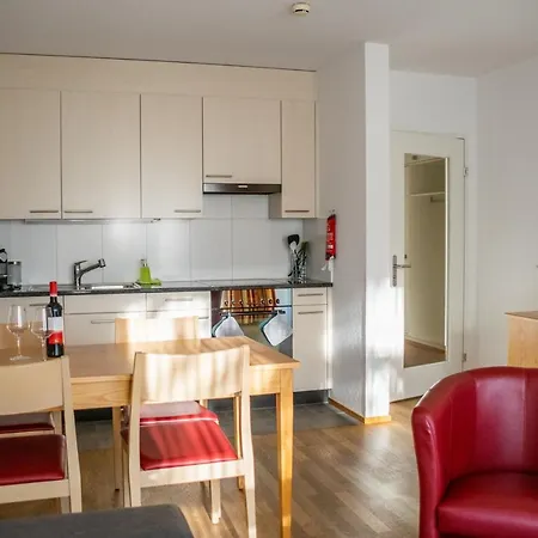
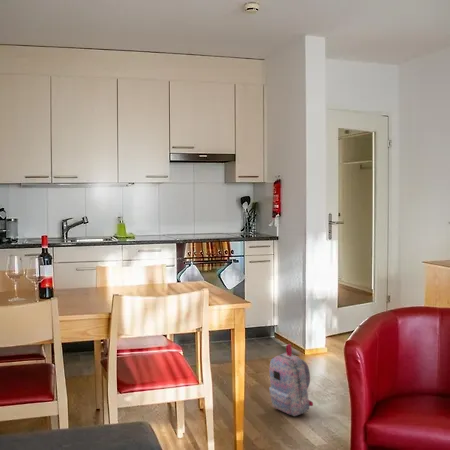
+ backpack [268,343,314,417]
